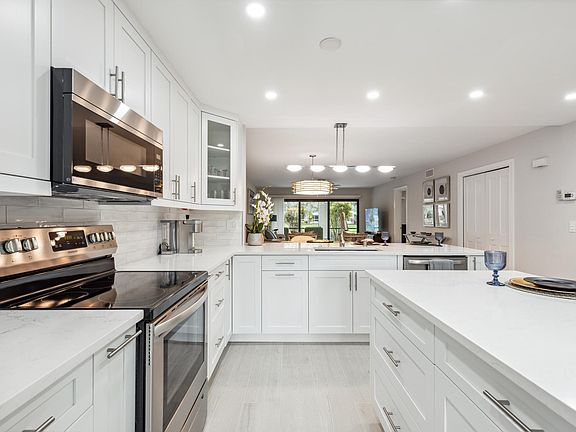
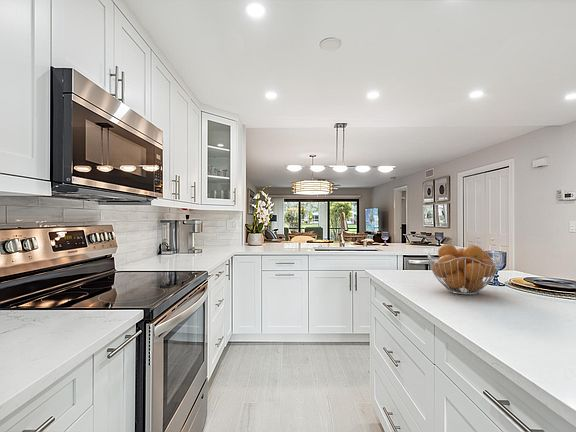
+ fruit basket [426,243,502,296]
